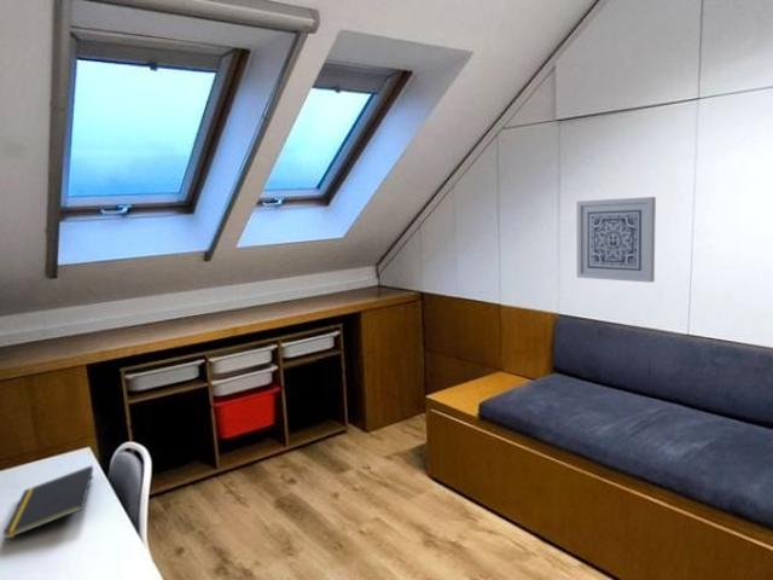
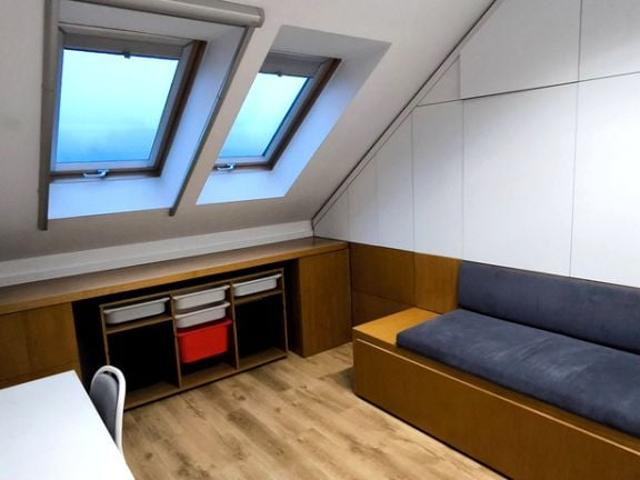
- notepad [1,464,94,540]
- wall art [575,196,657,284]
